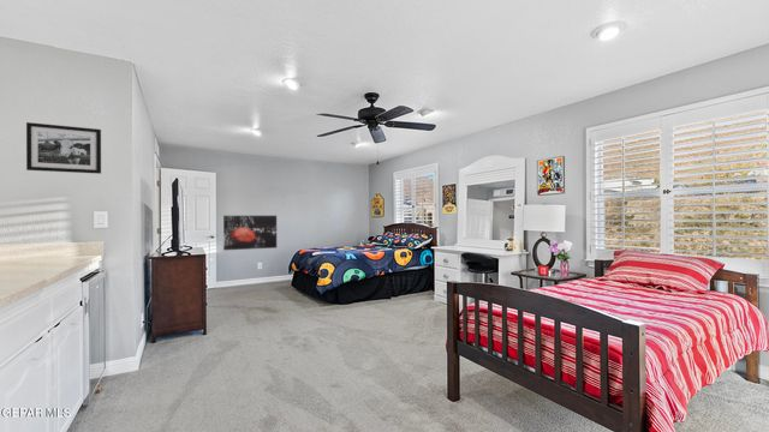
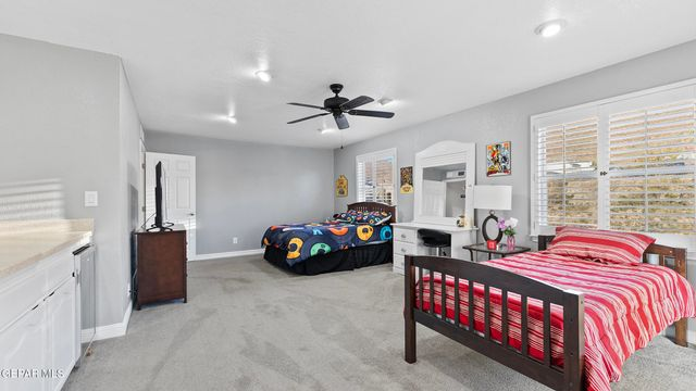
- picture frame [25,121,102,175]
- wall art [222,215,278,251]
